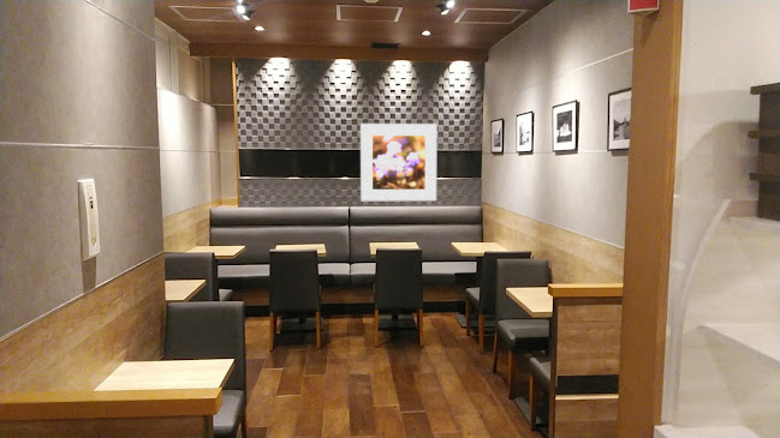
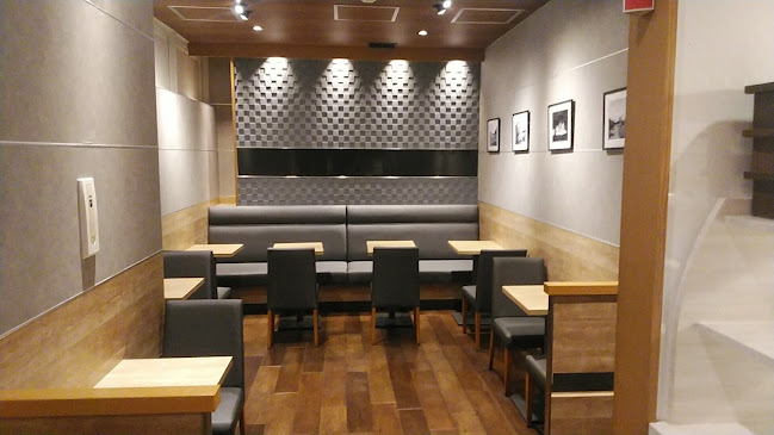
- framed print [359,122,437,202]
